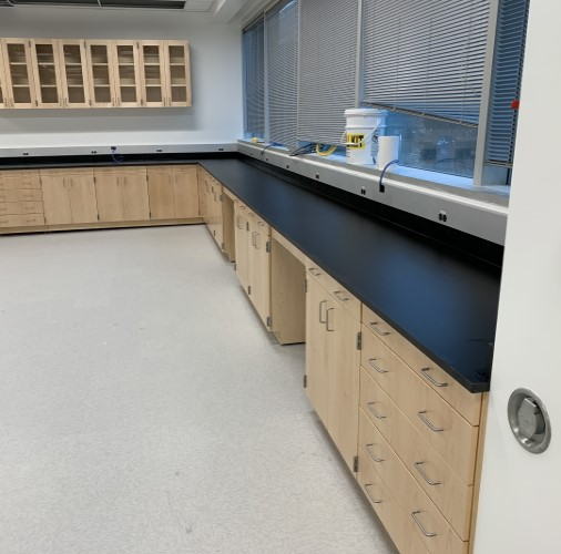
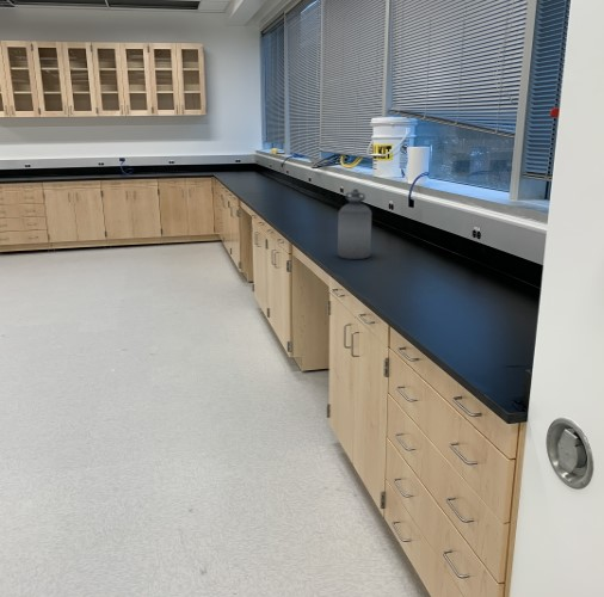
+ bottle [337,187,372,260]
